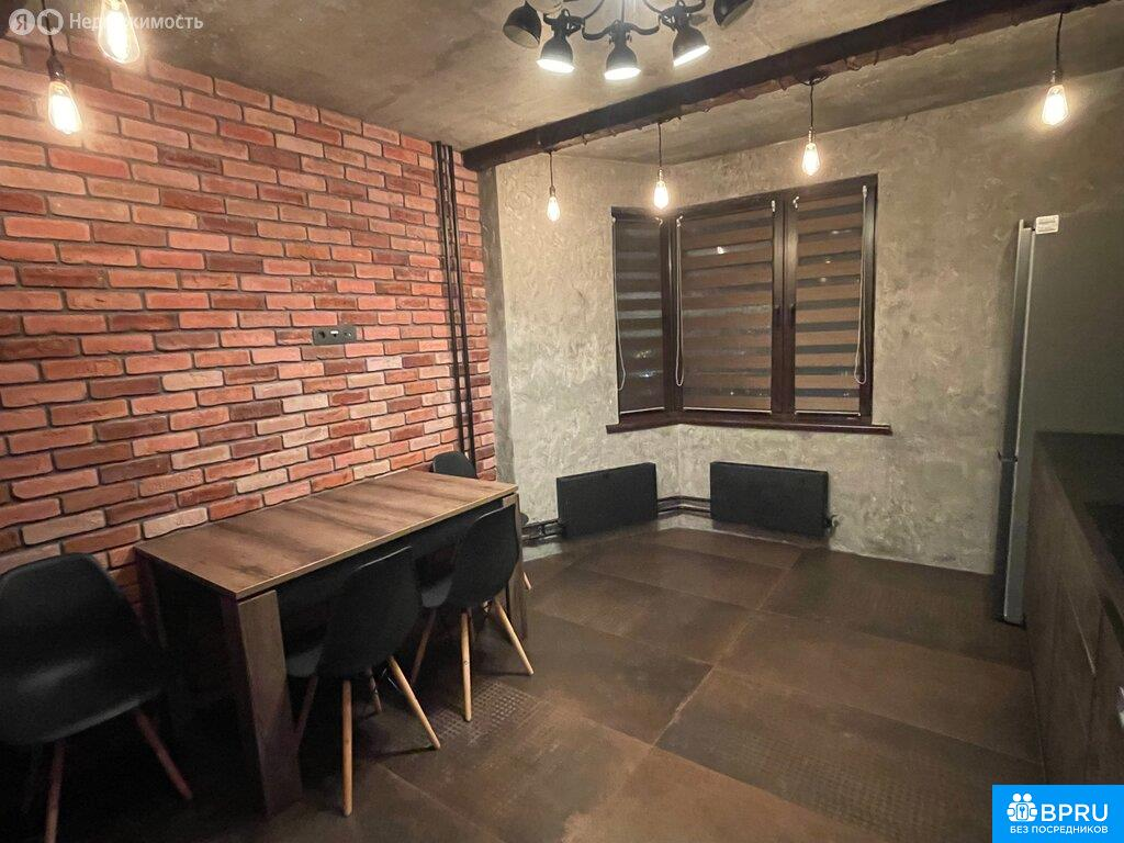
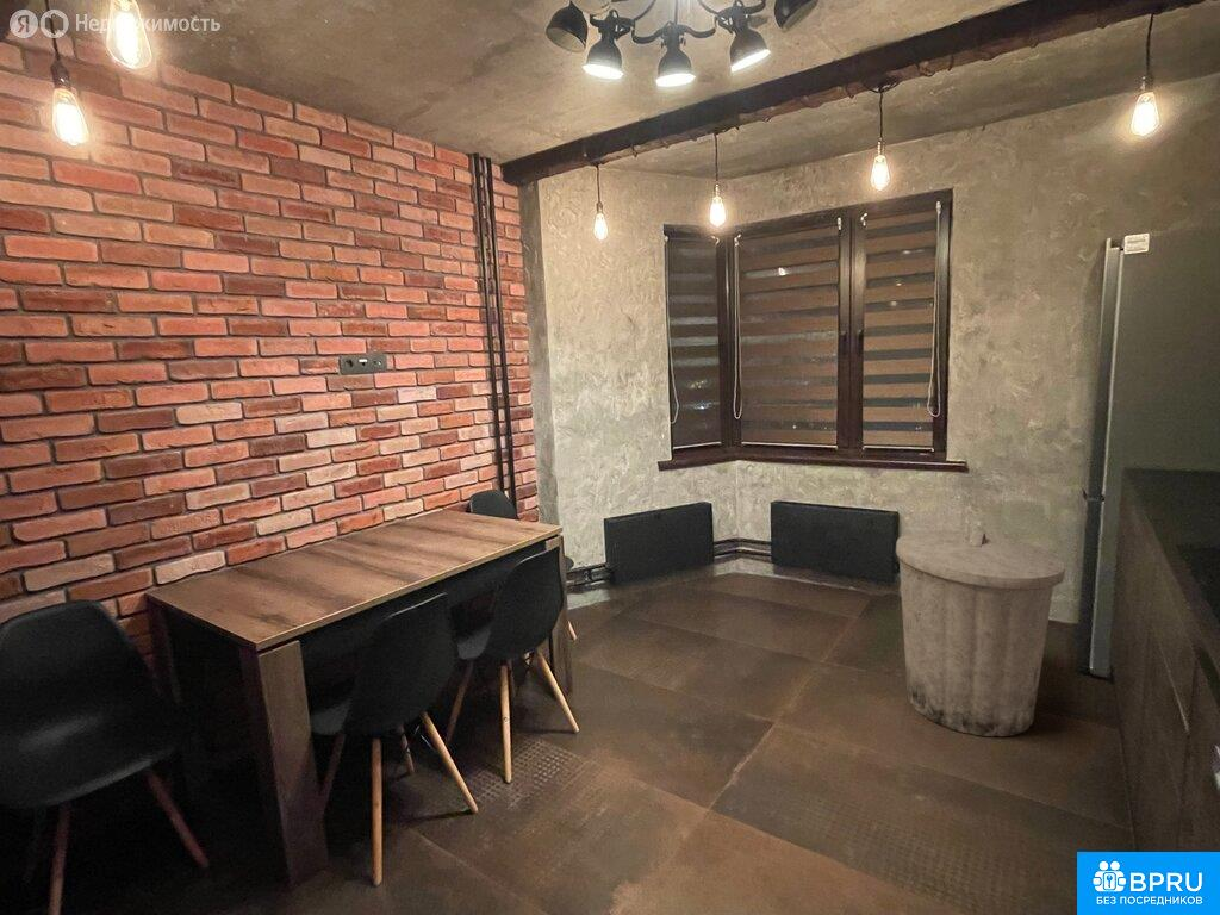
+ trash can [895,529,1066,737]
